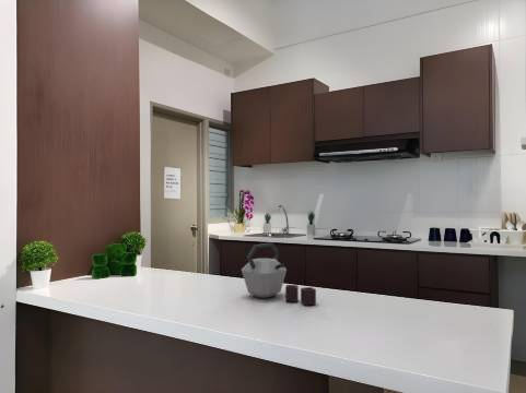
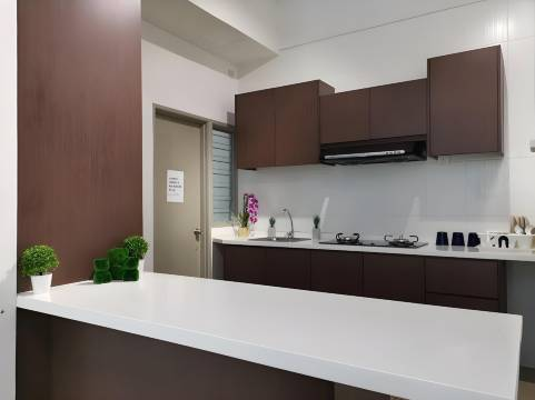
- kettle [241,242,317,307]
